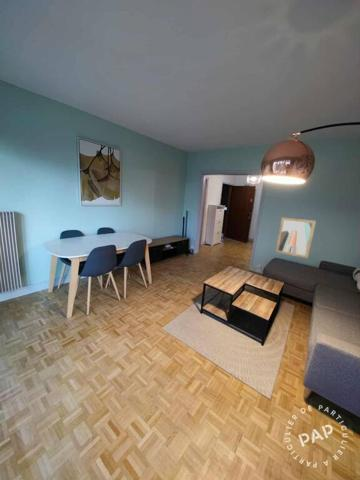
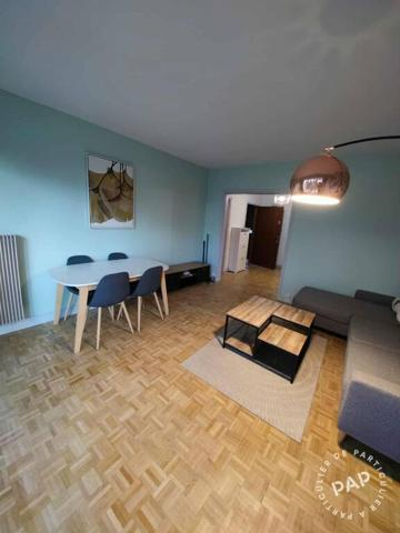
- wall art [275,216,317,260]
